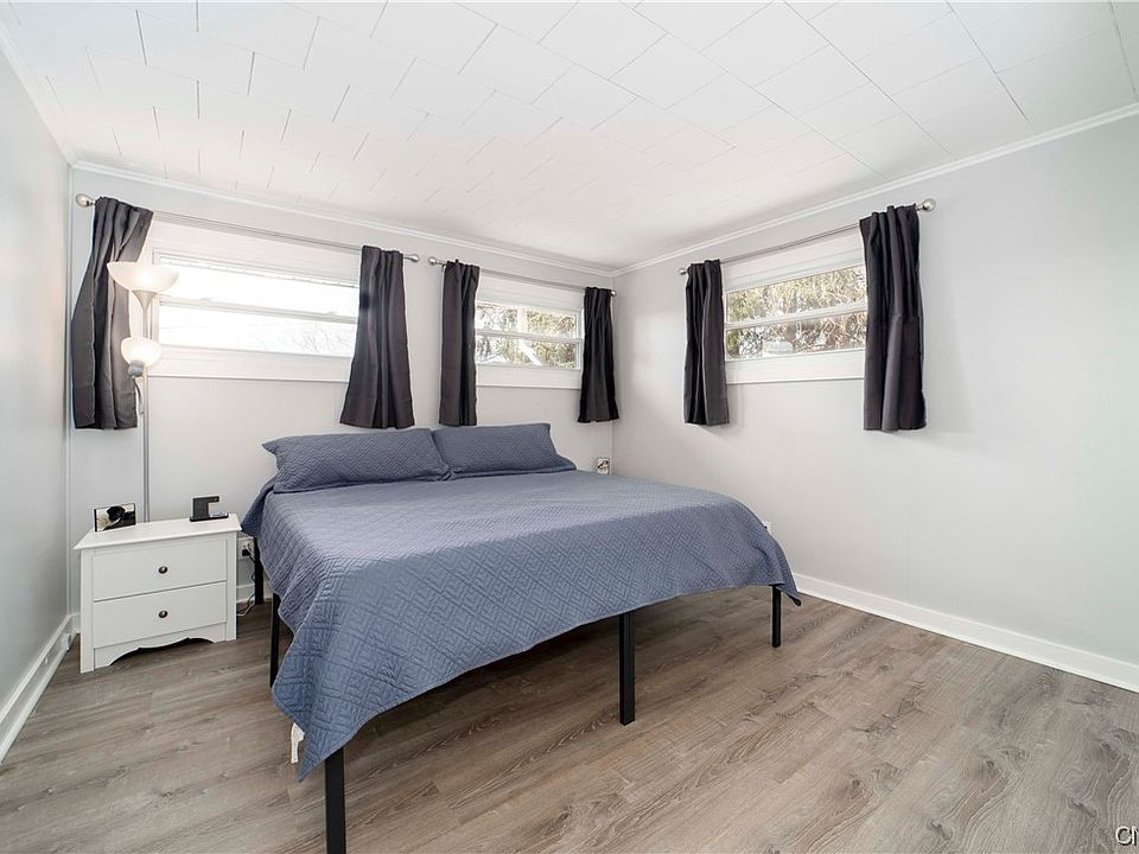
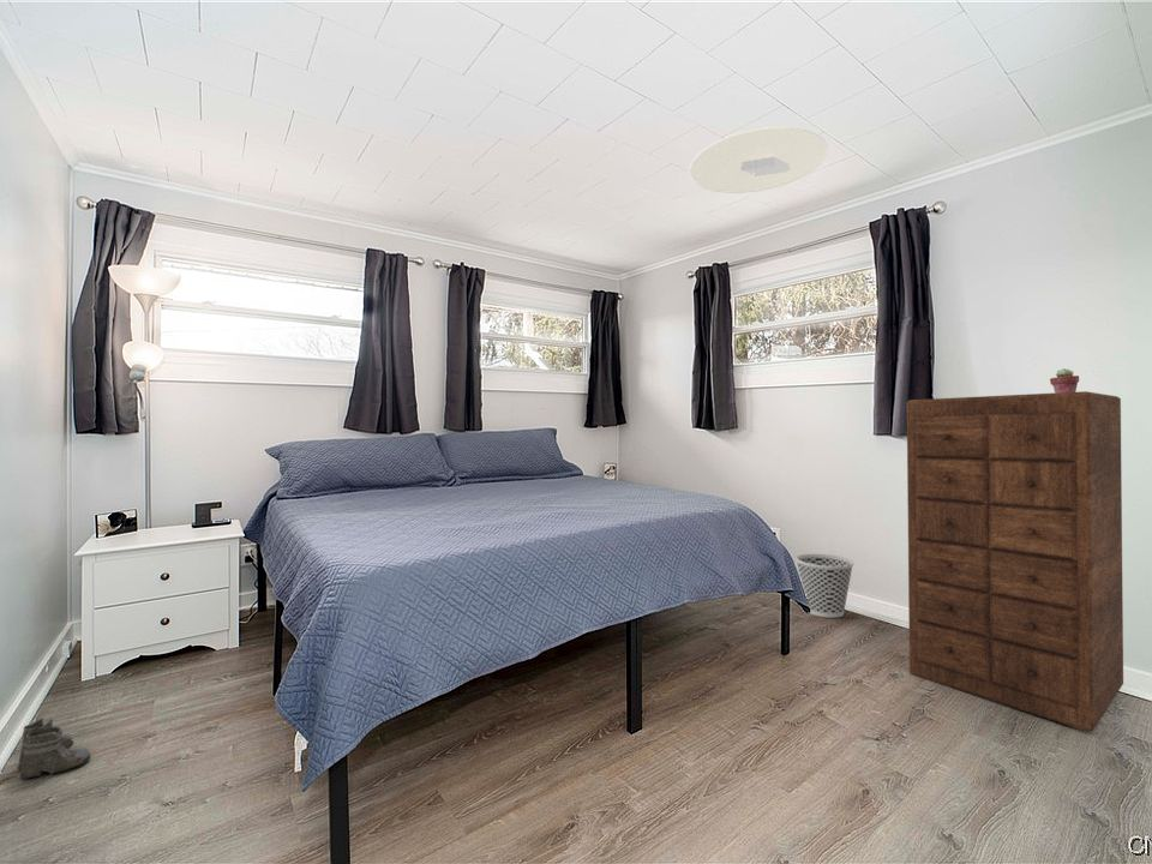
+ ceiling light [688,126,828,194]
+ boots [17,718,92,785]
+ dresser [906,390,1124,733]
+ wastebasket [794,553,856,619]
+ potted succulent [1049,367,1080,394]
